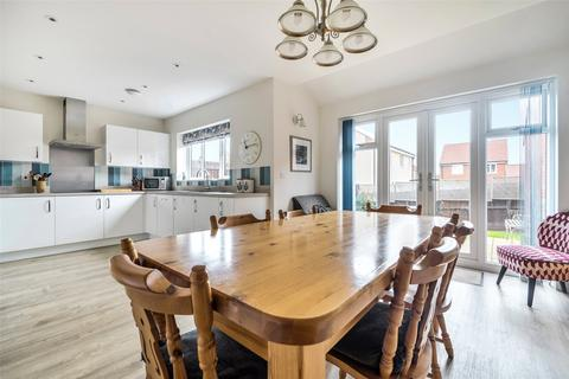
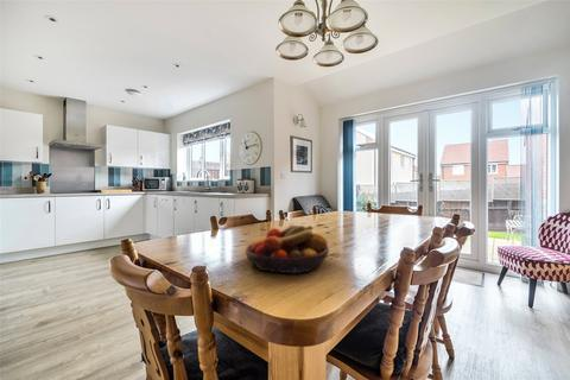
+ fruit bowl [245,222,330,274]
